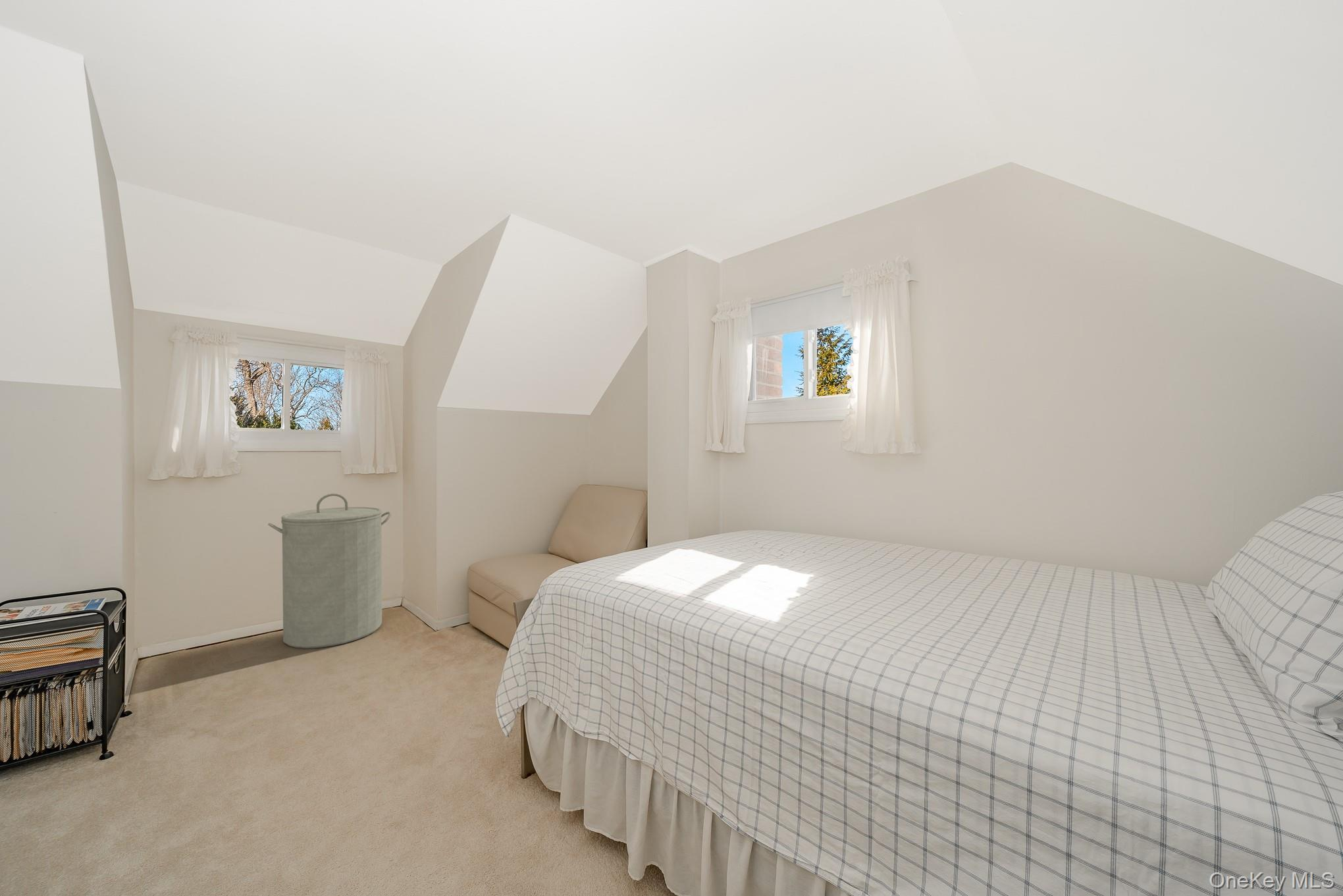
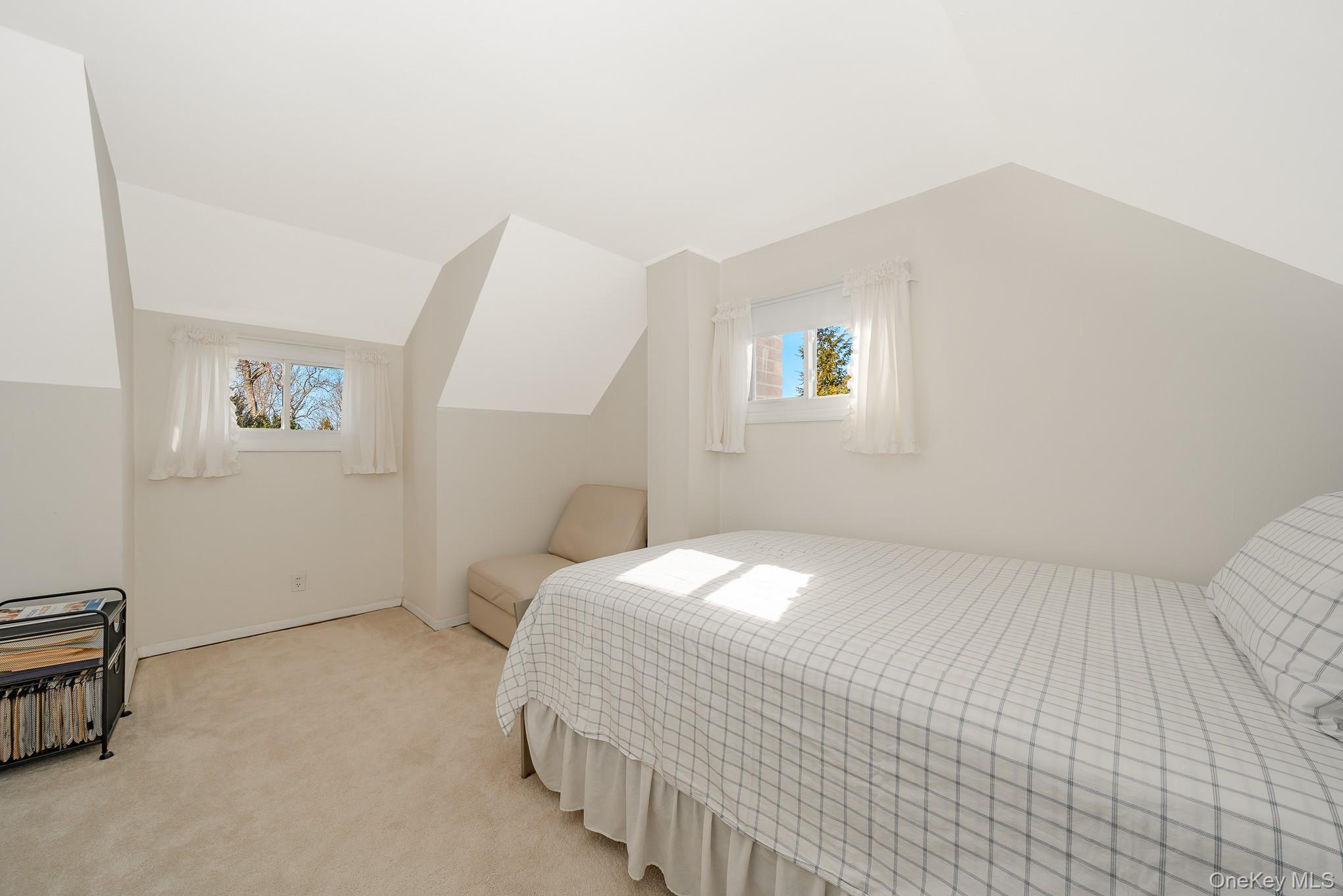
- laundry hamper [267,493,392,649]
